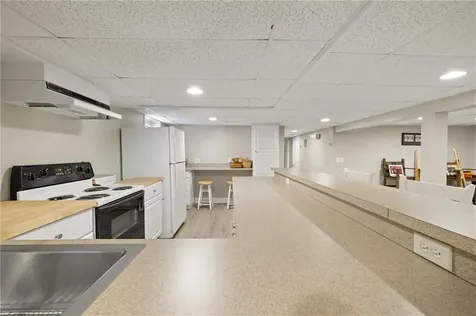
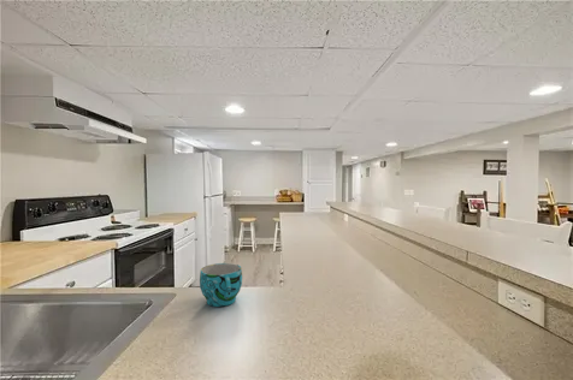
+ cup [199,262,243,308]
